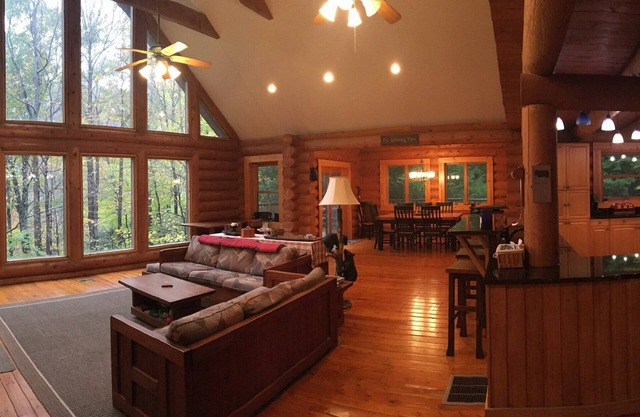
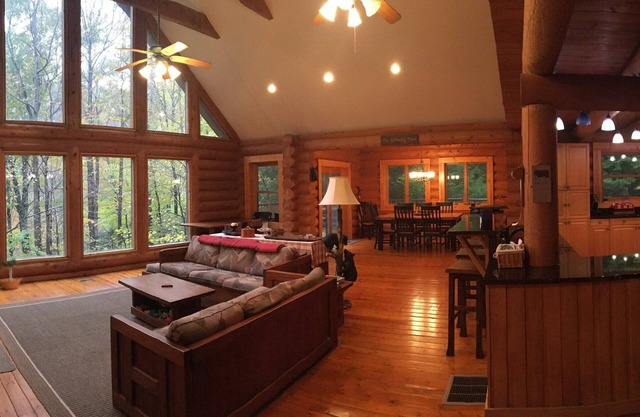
+ potted tree [0,254,23,290]
